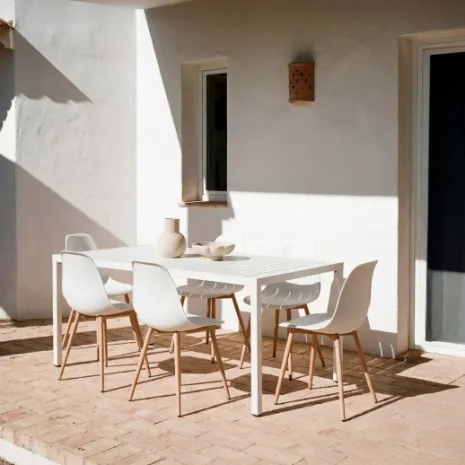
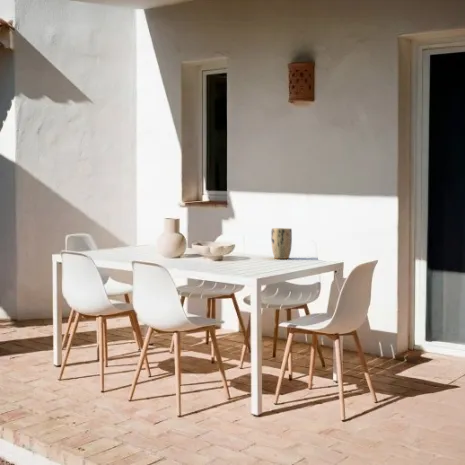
+ plant pot [270,227,293,260]
